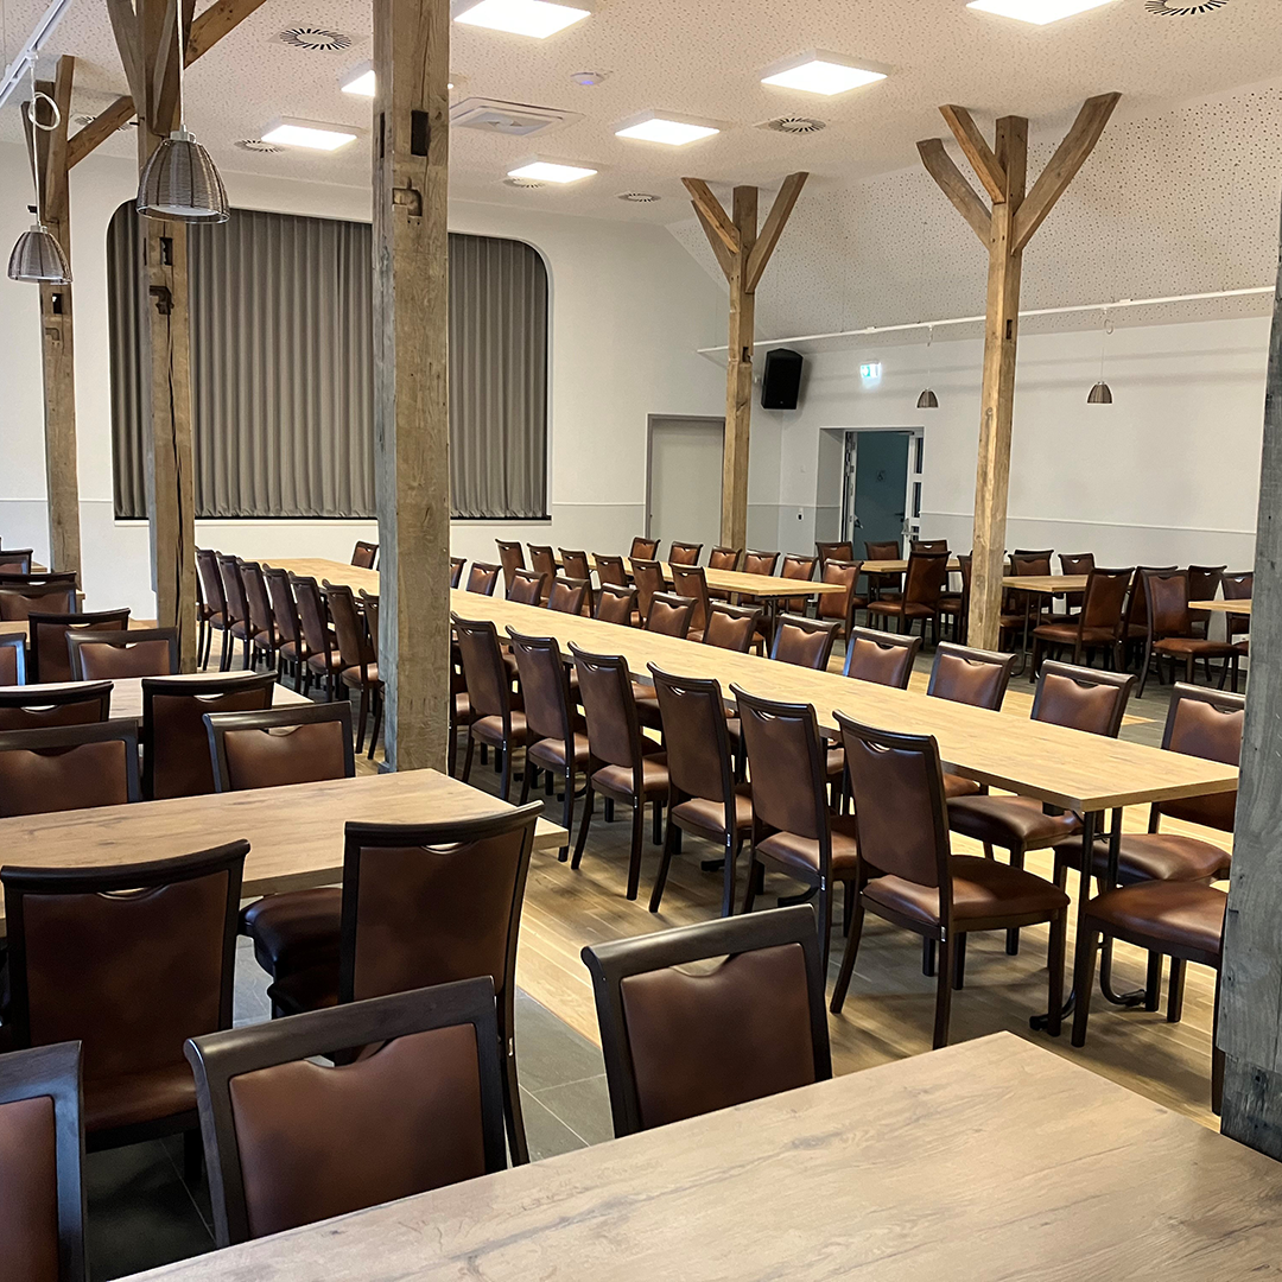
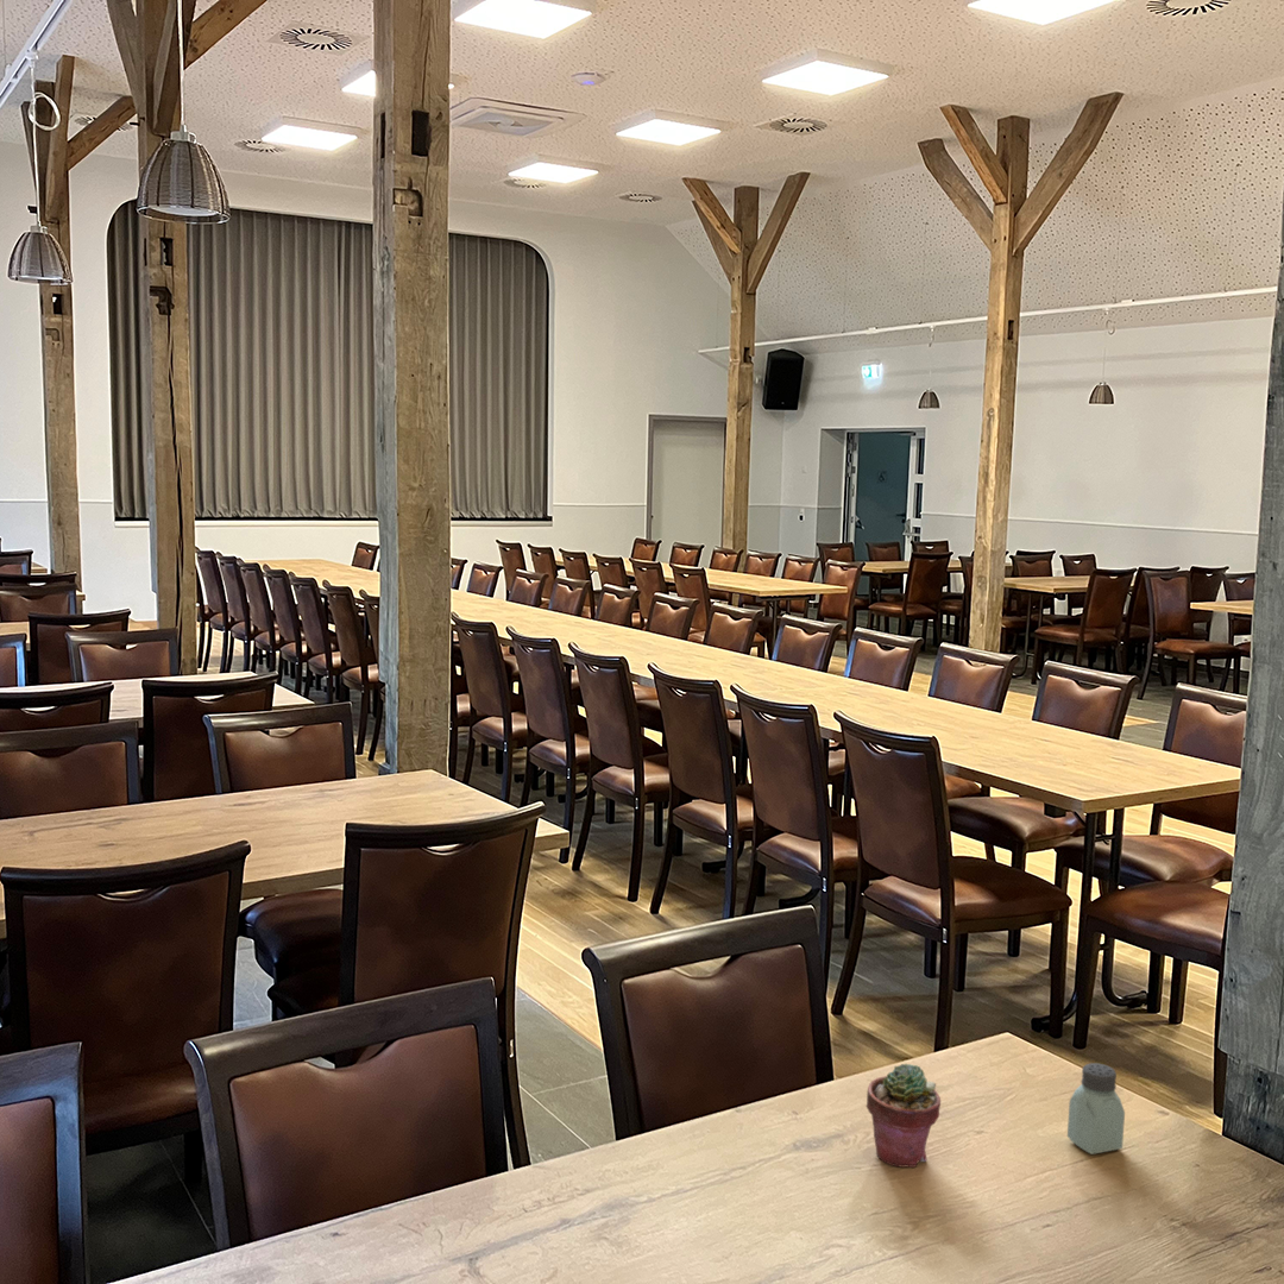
+ potted succulent [866,1063,942,1169]
+ saltshaker [1066,1062,1126,1156]
